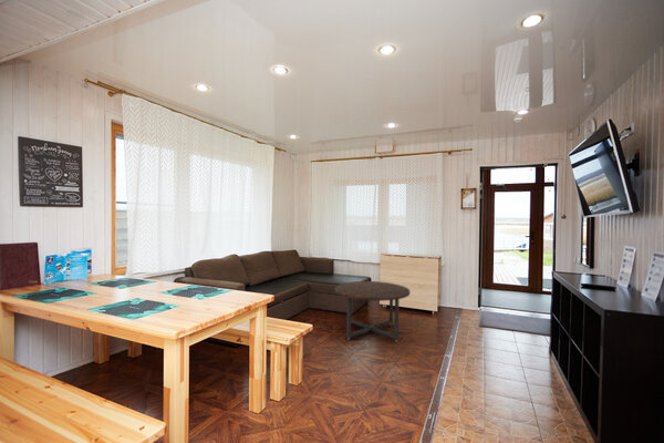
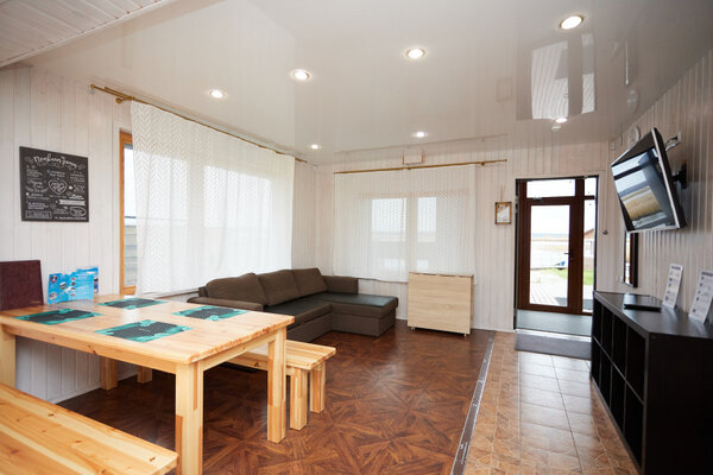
- coffee table [334,280,411,342]
